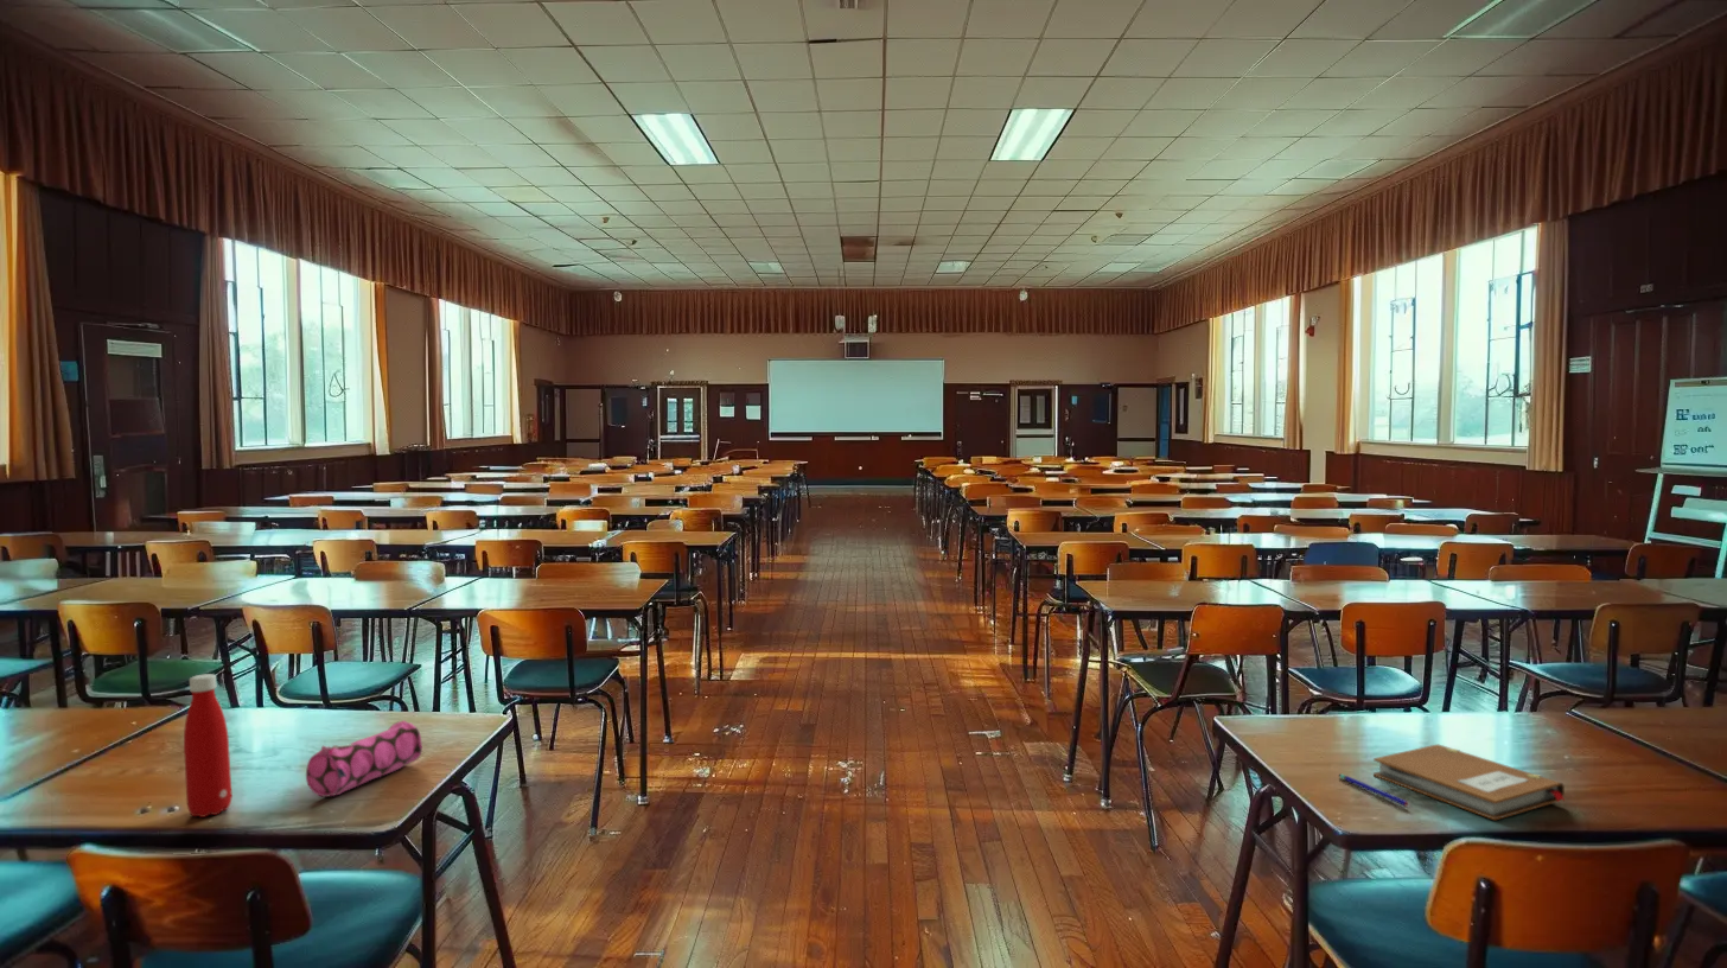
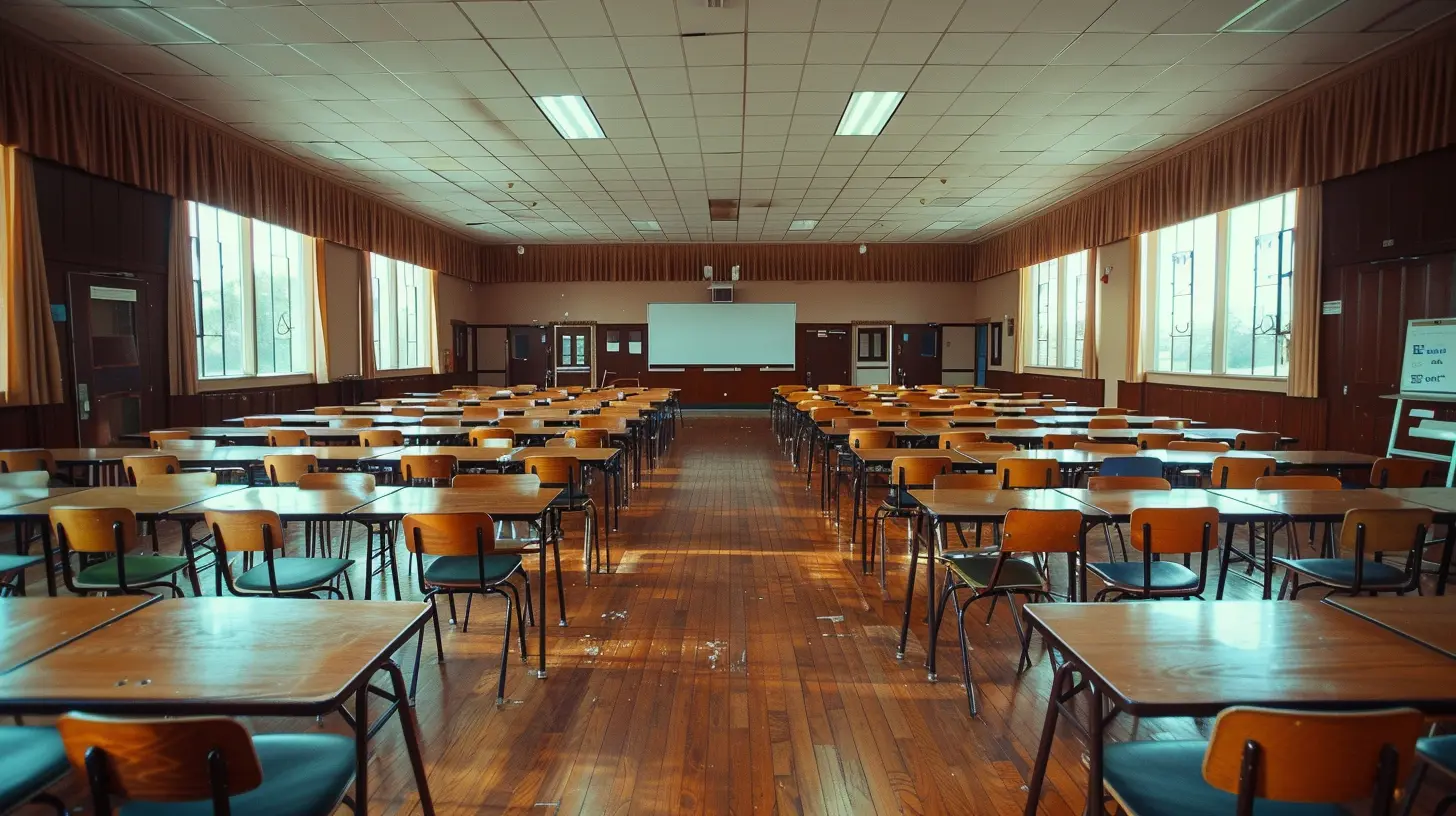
- notebook [1372,743,1566,821]
- pencil case [305,720,423,798]
- bottle [183,673,234,819]
- pen [1338,772,1409,807]
